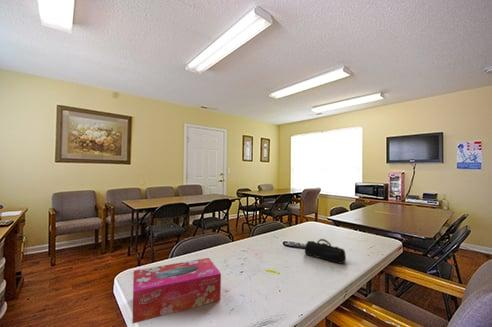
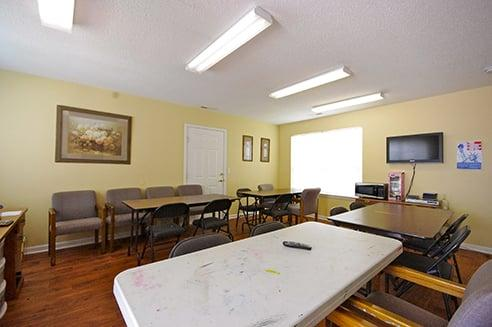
- tissue box [131,257,222,325]
- pencil case [304,238,347,265]
